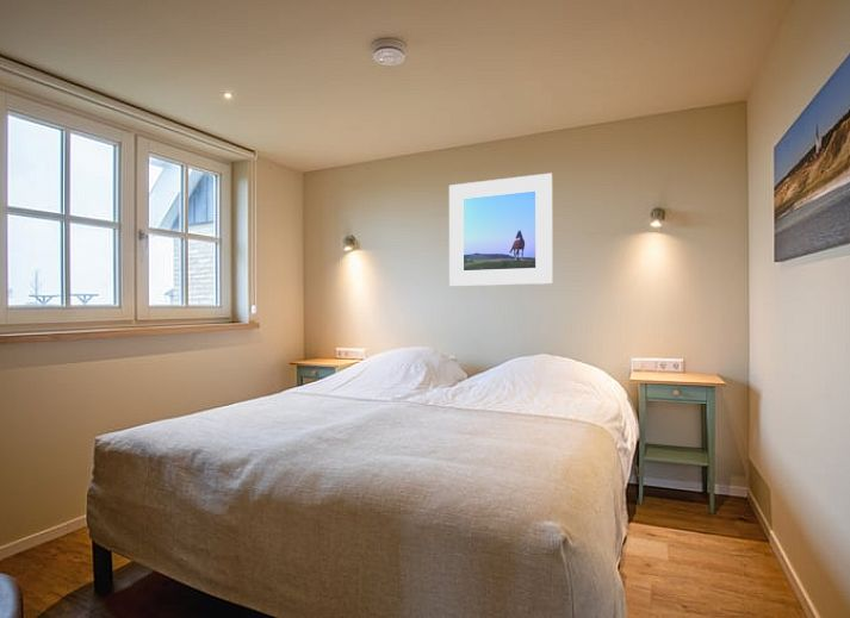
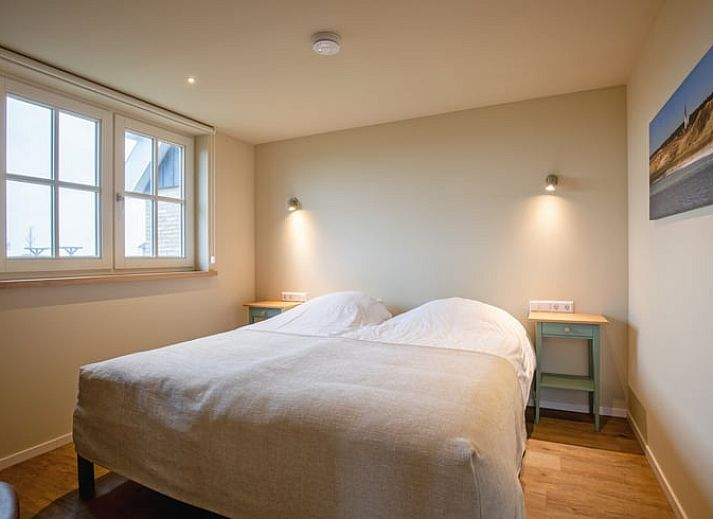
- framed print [448,173,553,287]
